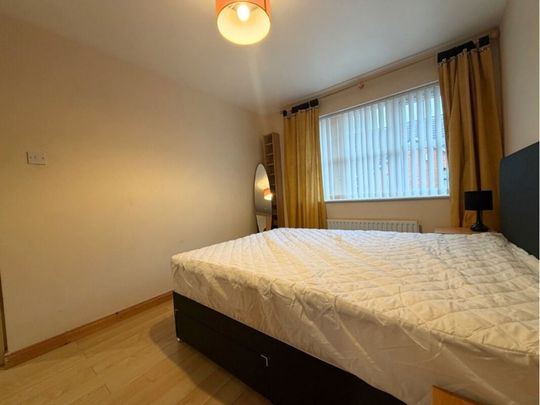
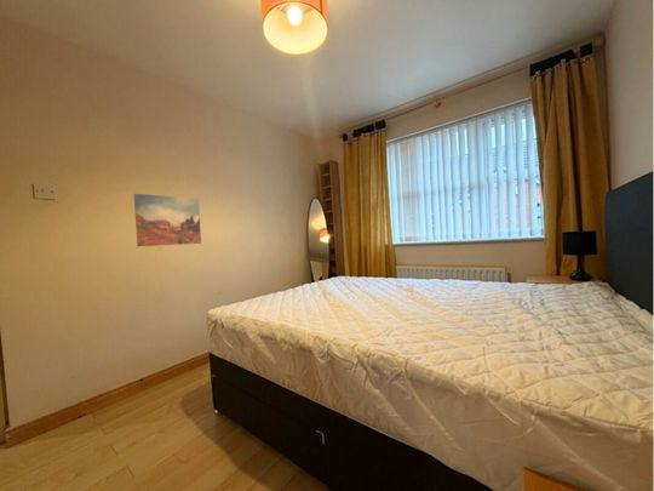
+ wall art [133,193,202,247]
